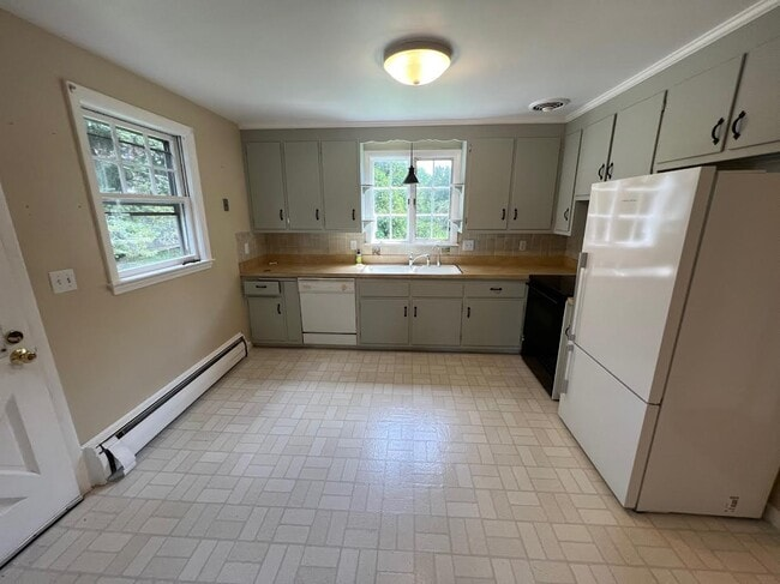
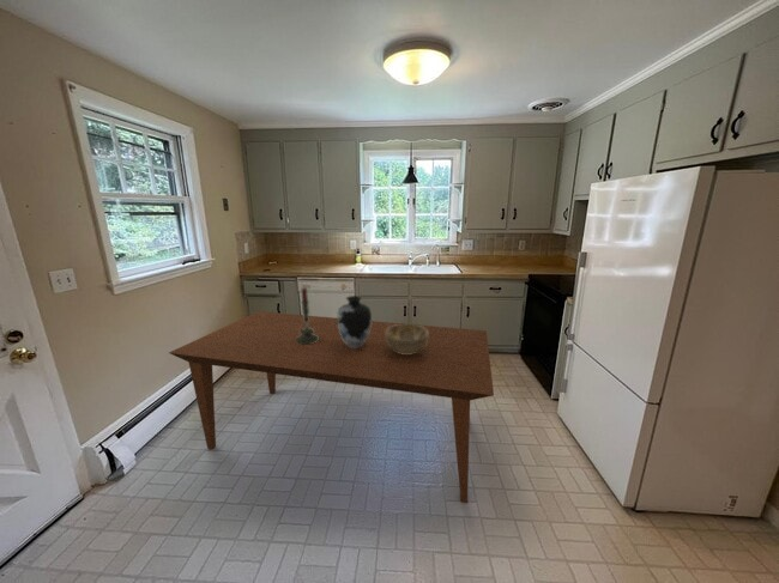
+ candle [296,286,319,345]
+ dining table [168,310,495,504]
+ decorative bowl [386,323,428,354]
+ vase [337,294,373,348]
